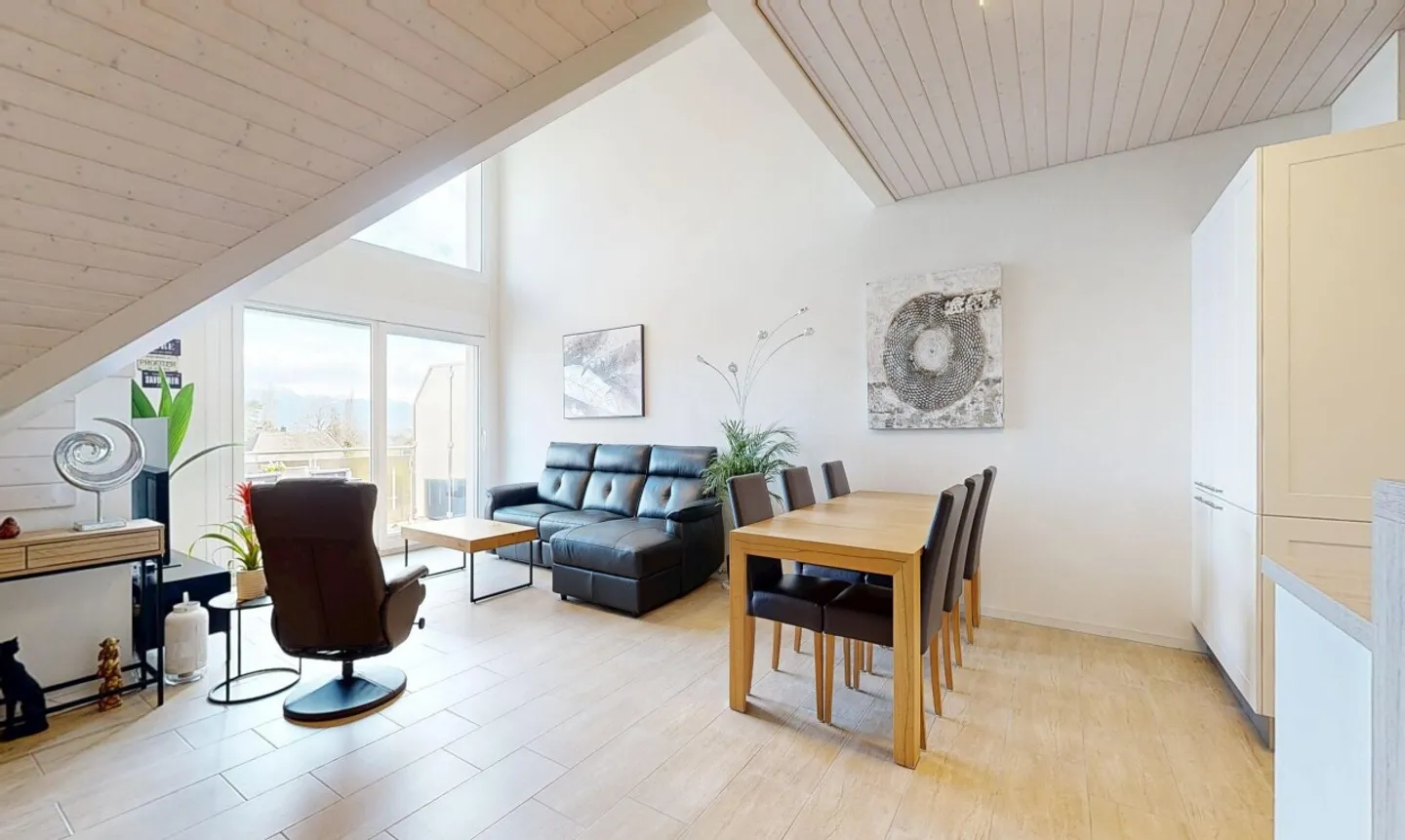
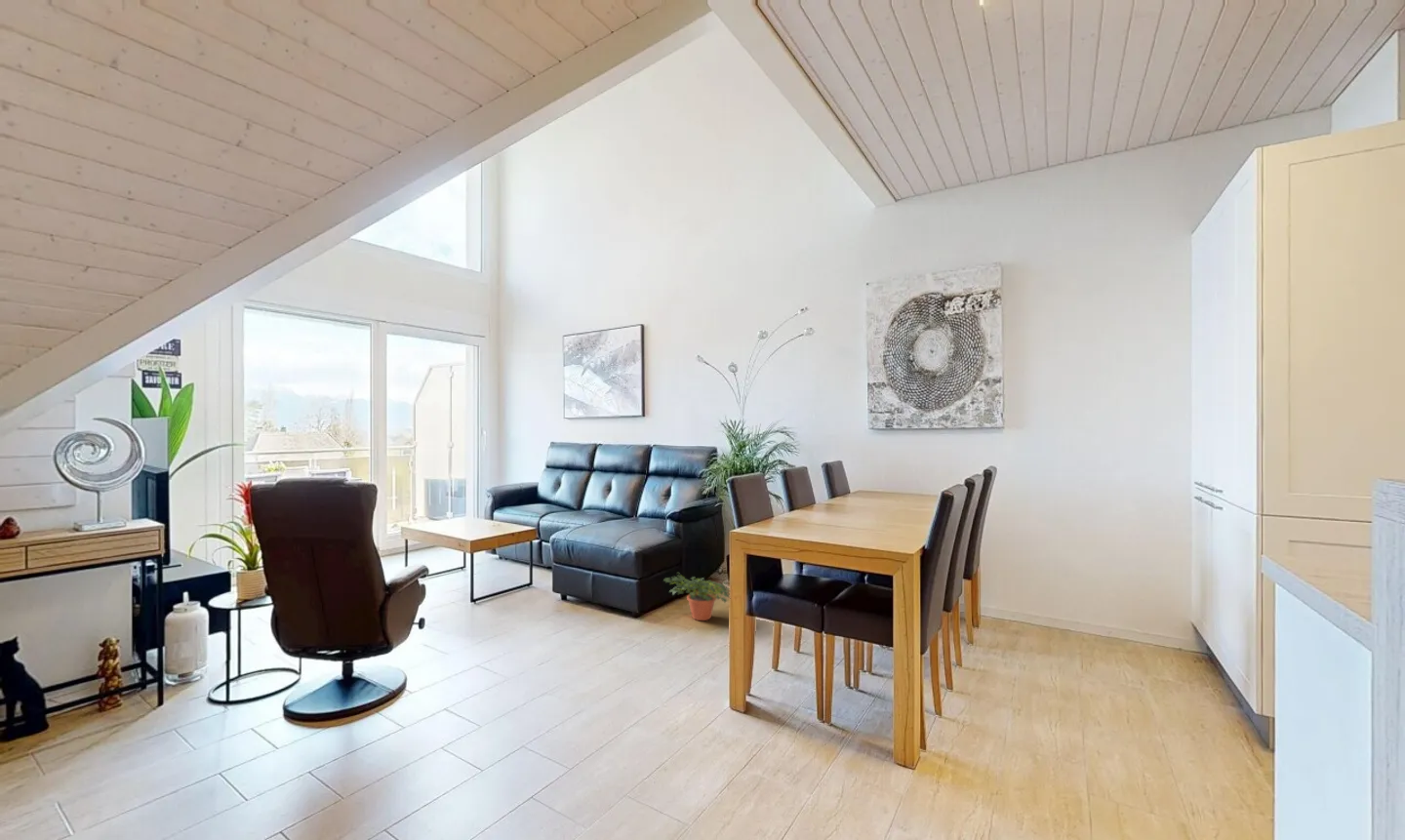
+ potted plant [662,572,730,621]
